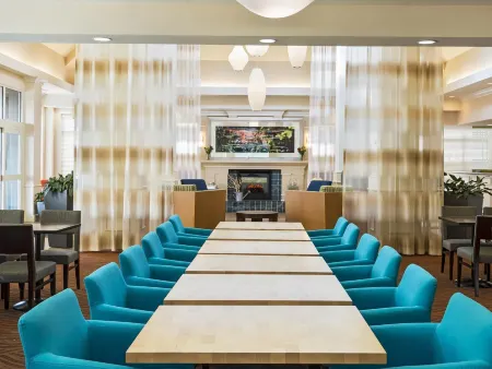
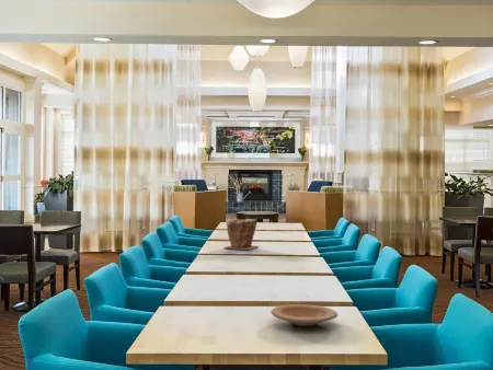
+ plant pot [222,218,260,251]
+ plate [271,303,339,327]
